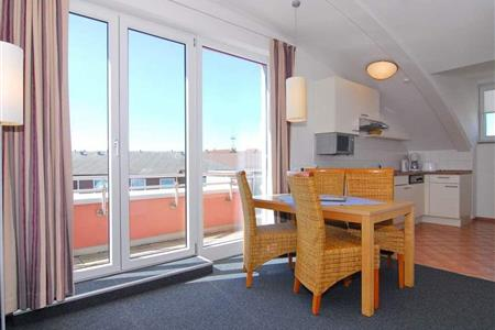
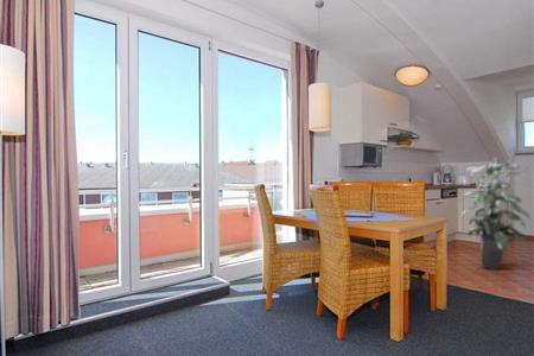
+ indoor plant [460,157,530,271]
